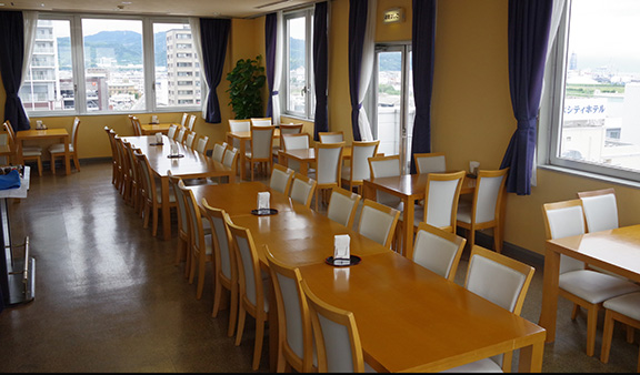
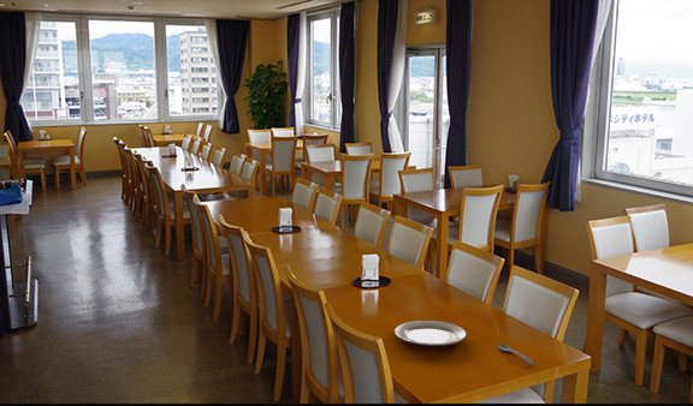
+ chinaware [393,320,467,347]
+ spoon [497,344,534,366]
